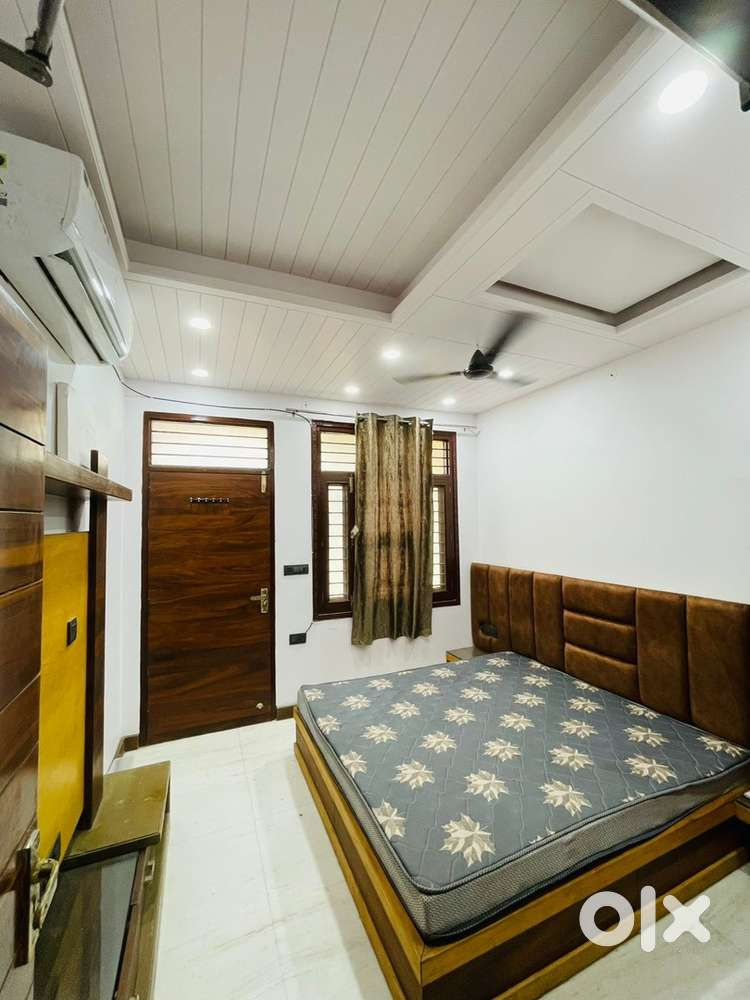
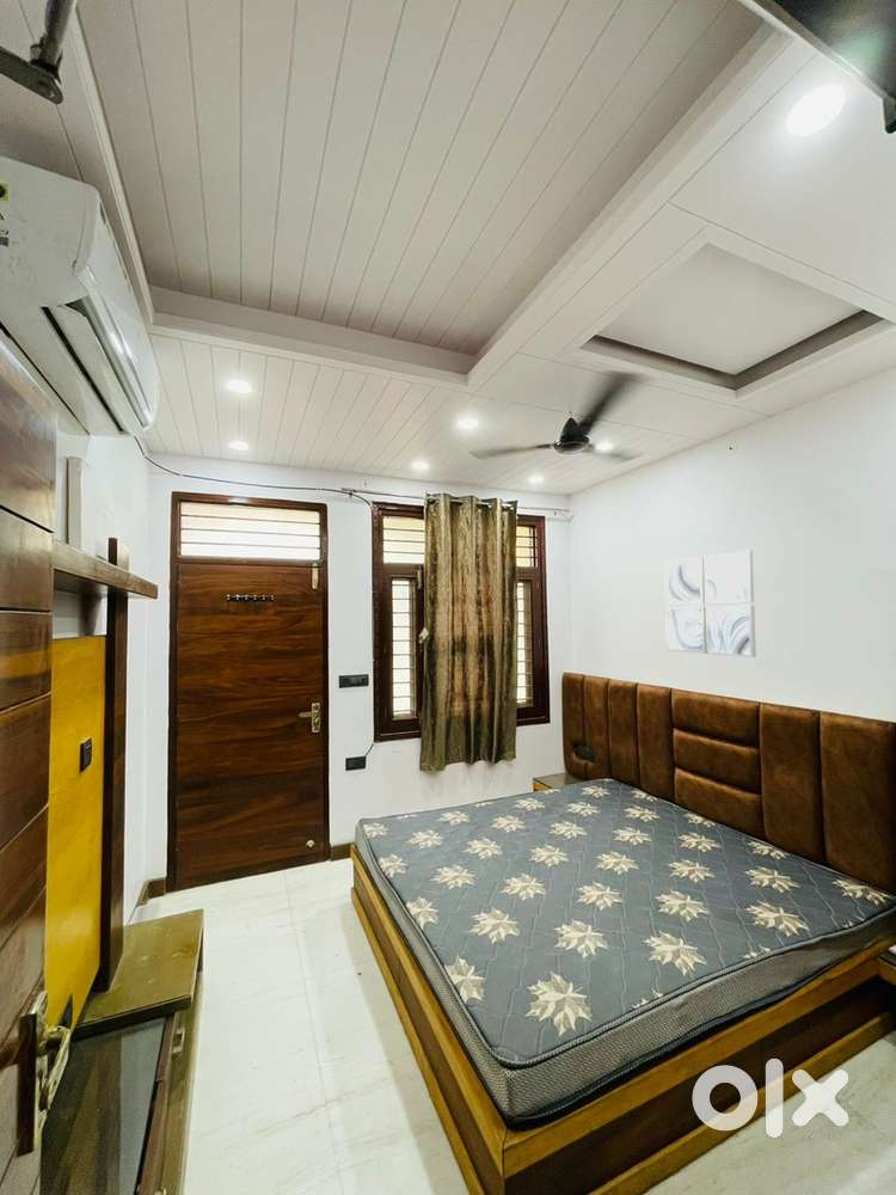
+ wall art [663,549,757,658]
